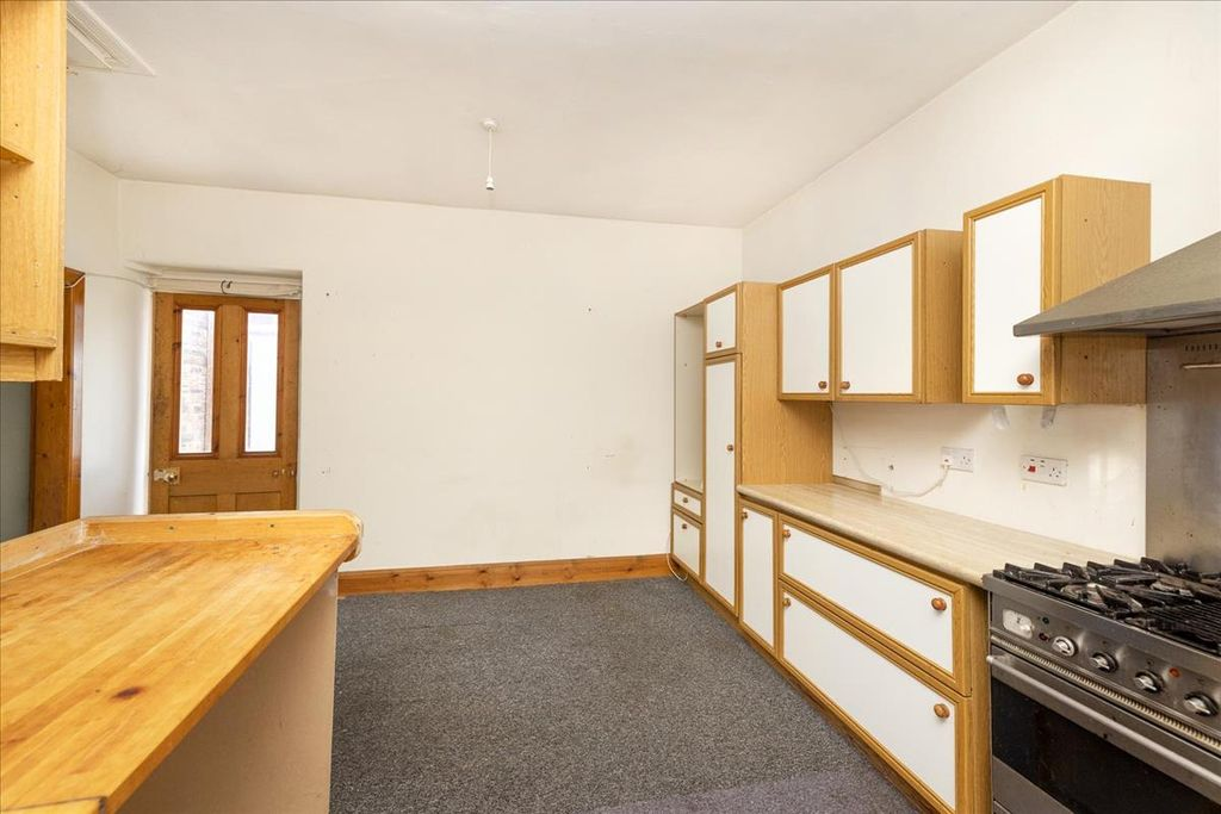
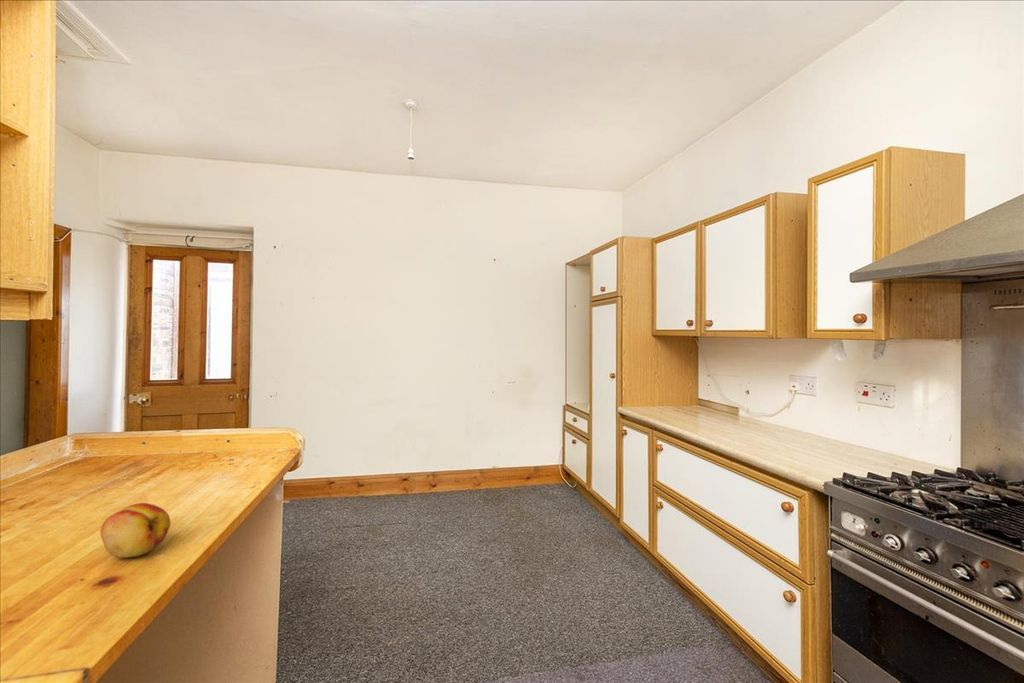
+ fruit [99,502,172,559]
